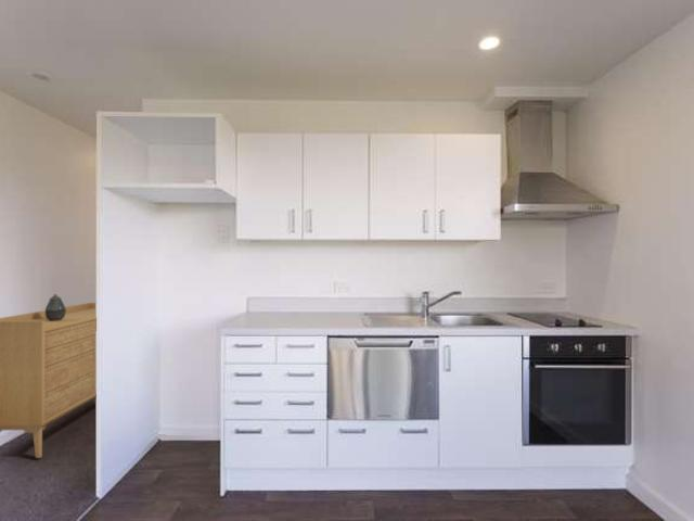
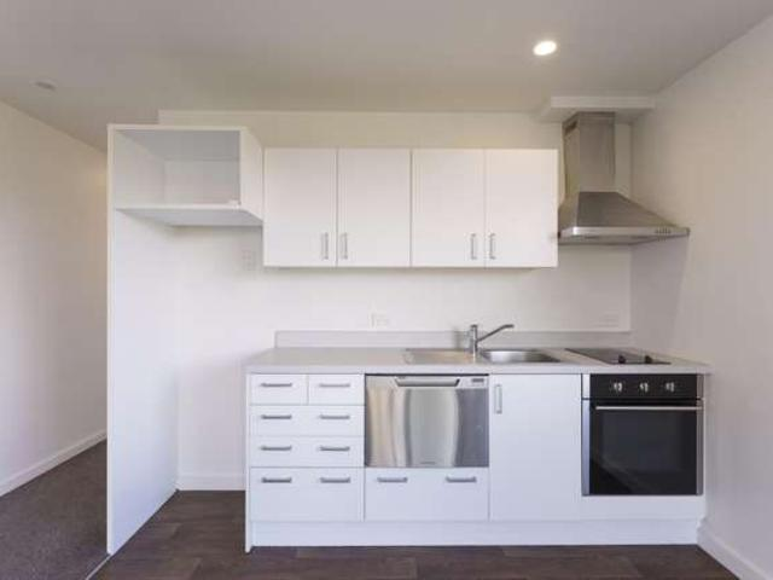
- sideboard [0,302,98,459]
- decorative jar [44,293,66,321]
